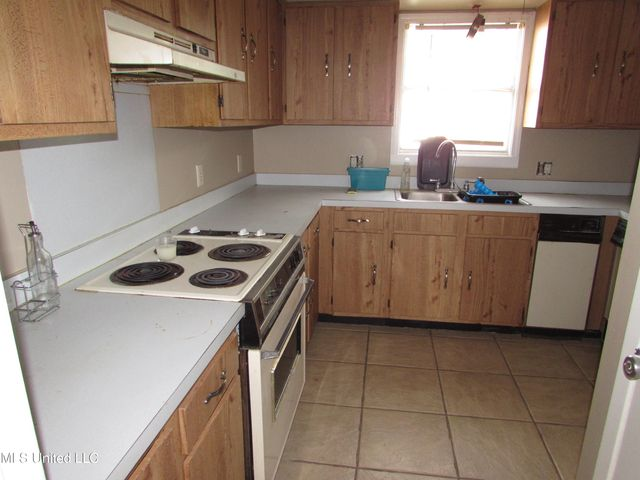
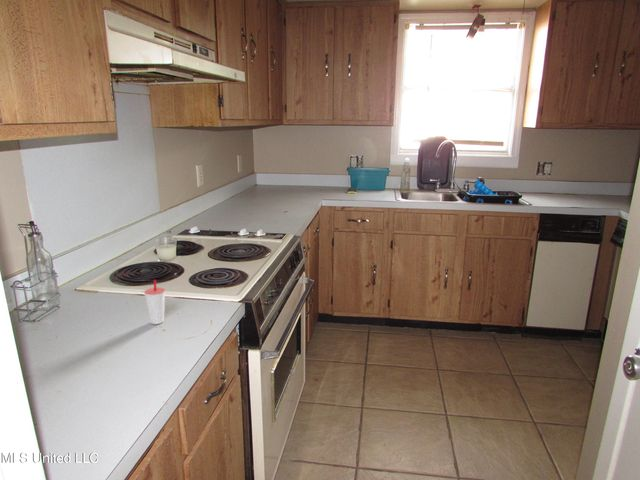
+ cup [143,279,166,325]
